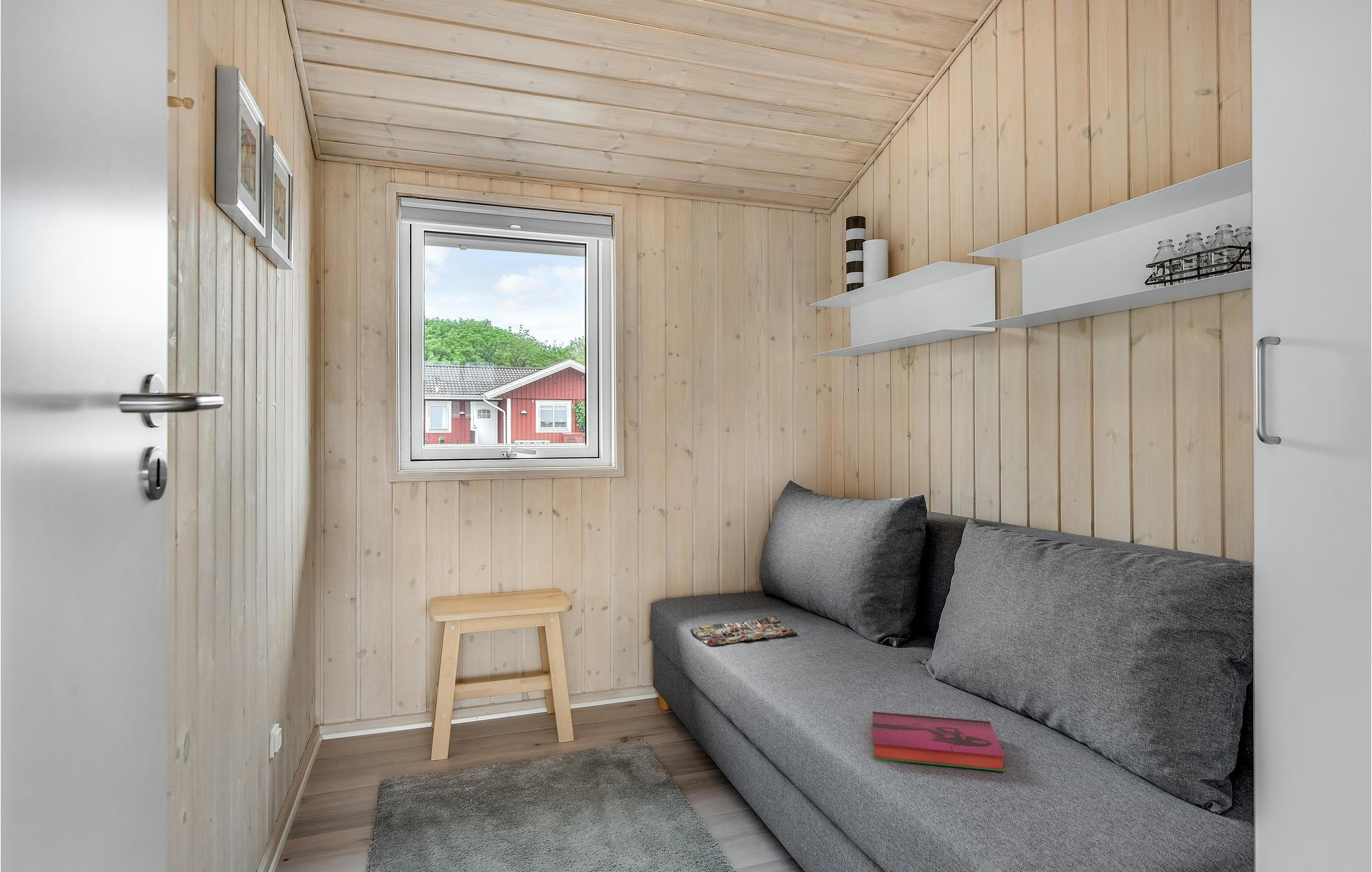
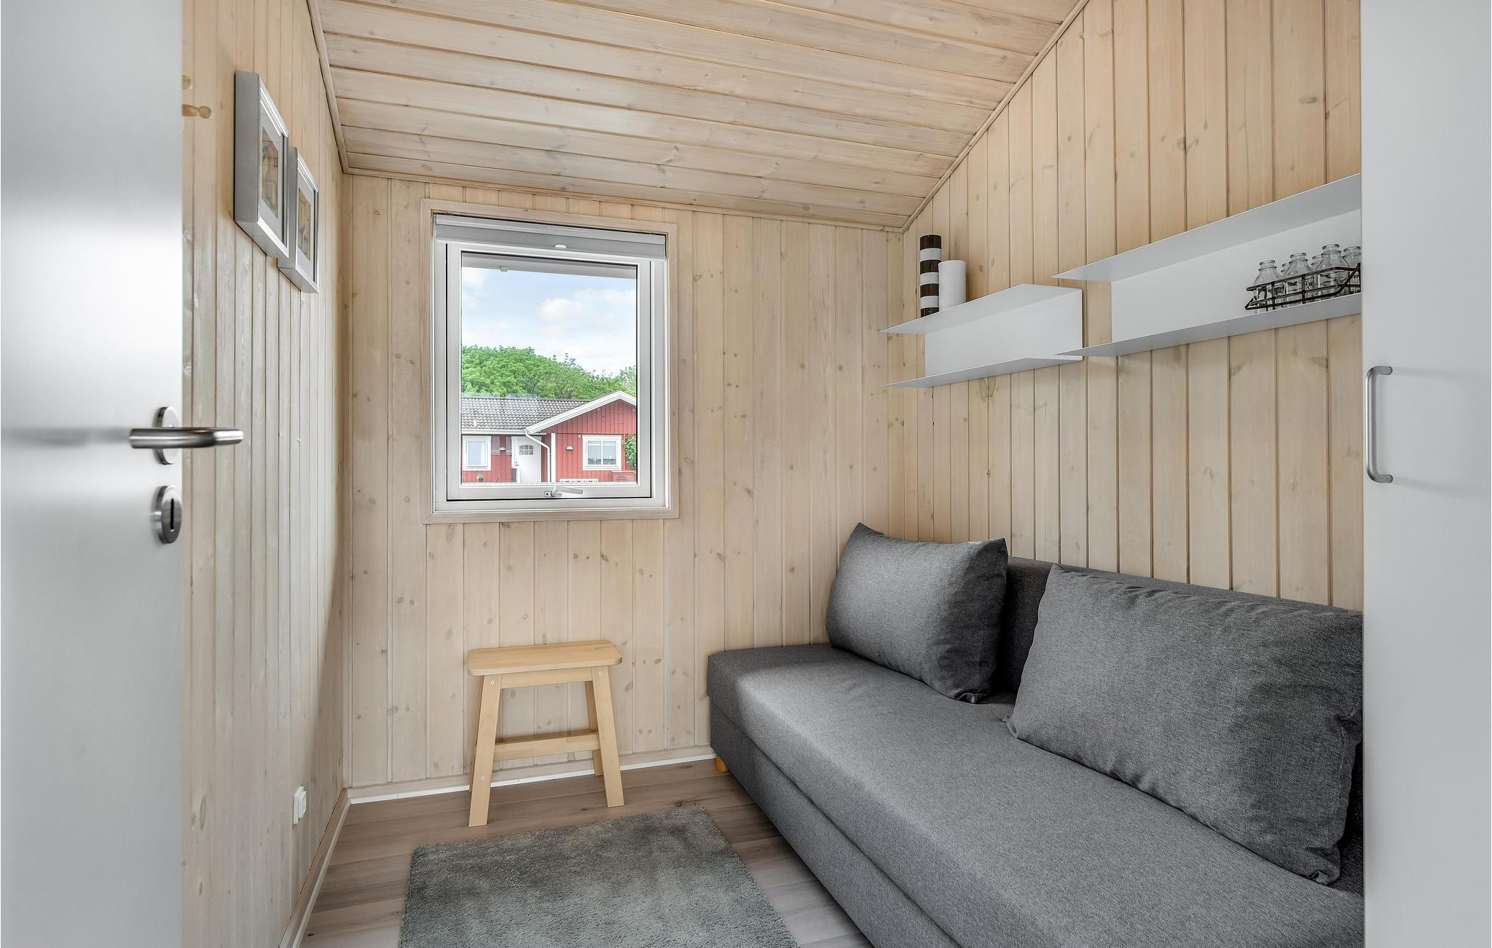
- magazine [689,615,798,646]
- hardback book [872,711,1005,772]
